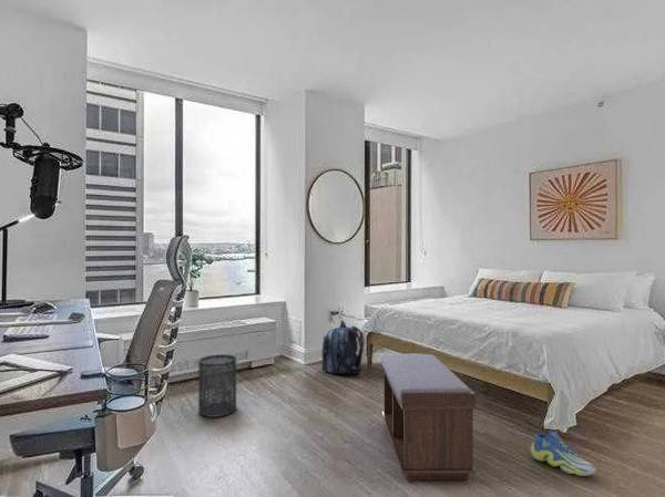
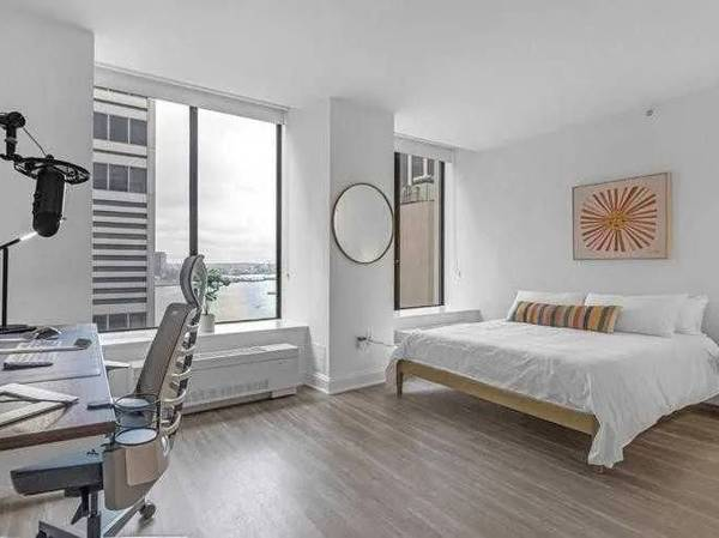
- sneaker [530,431,596,477]
- backpack [320,319,366,376]
- trash can [197,353,237,418]
- bench [380,352,477,480]
